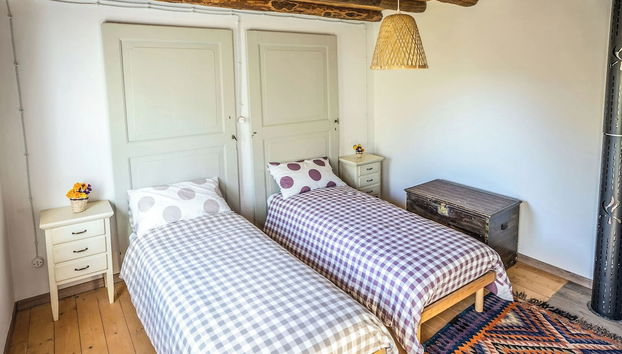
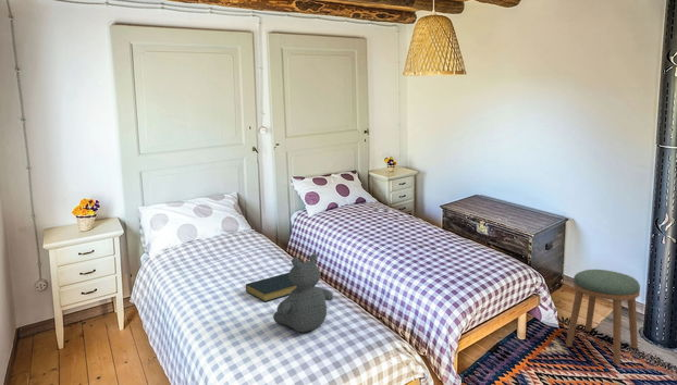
+ stool [565,269,641,365]
+ hardback book [245,272,297,303]
+ teddy bear [272,252,334,333]
